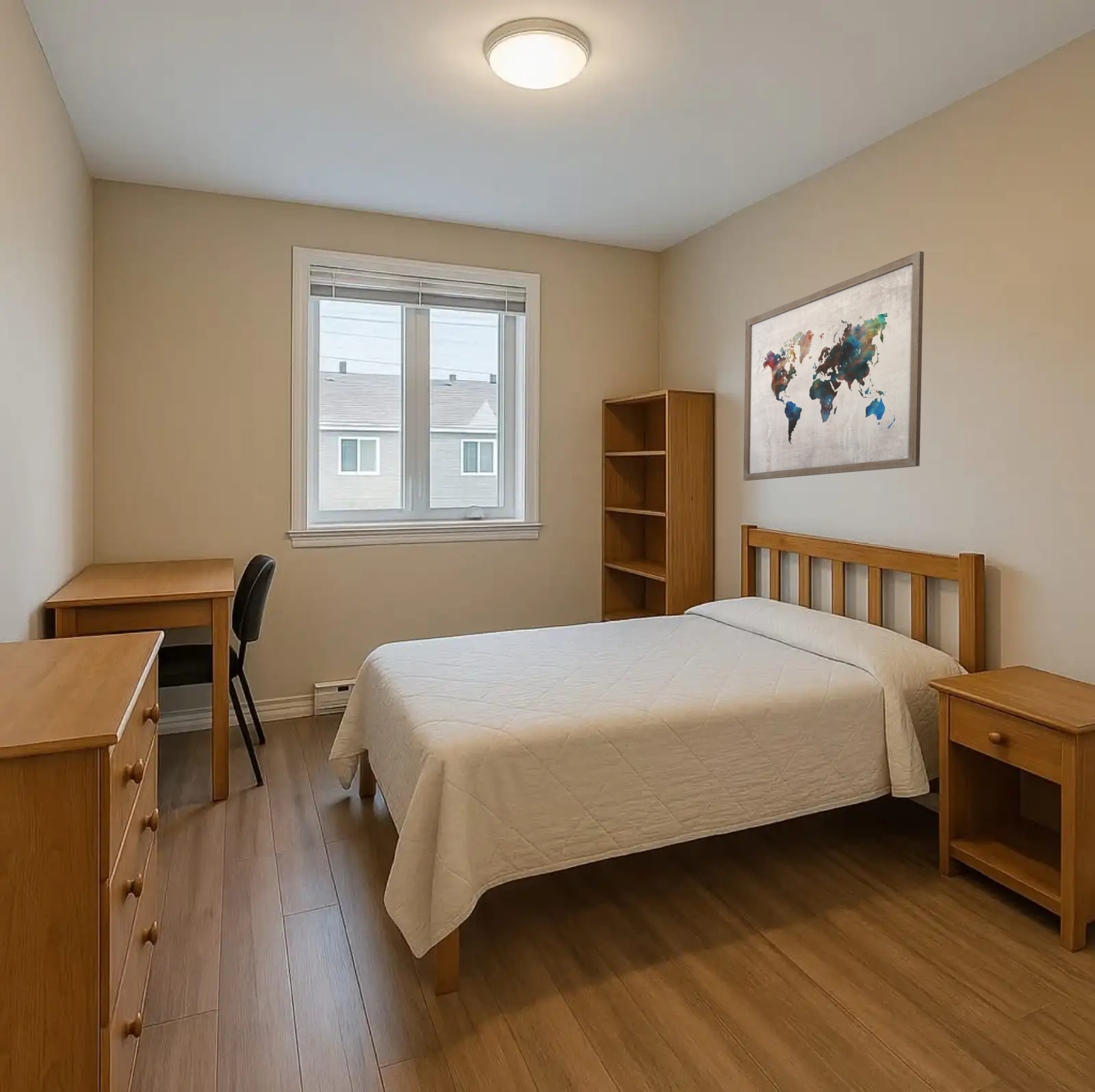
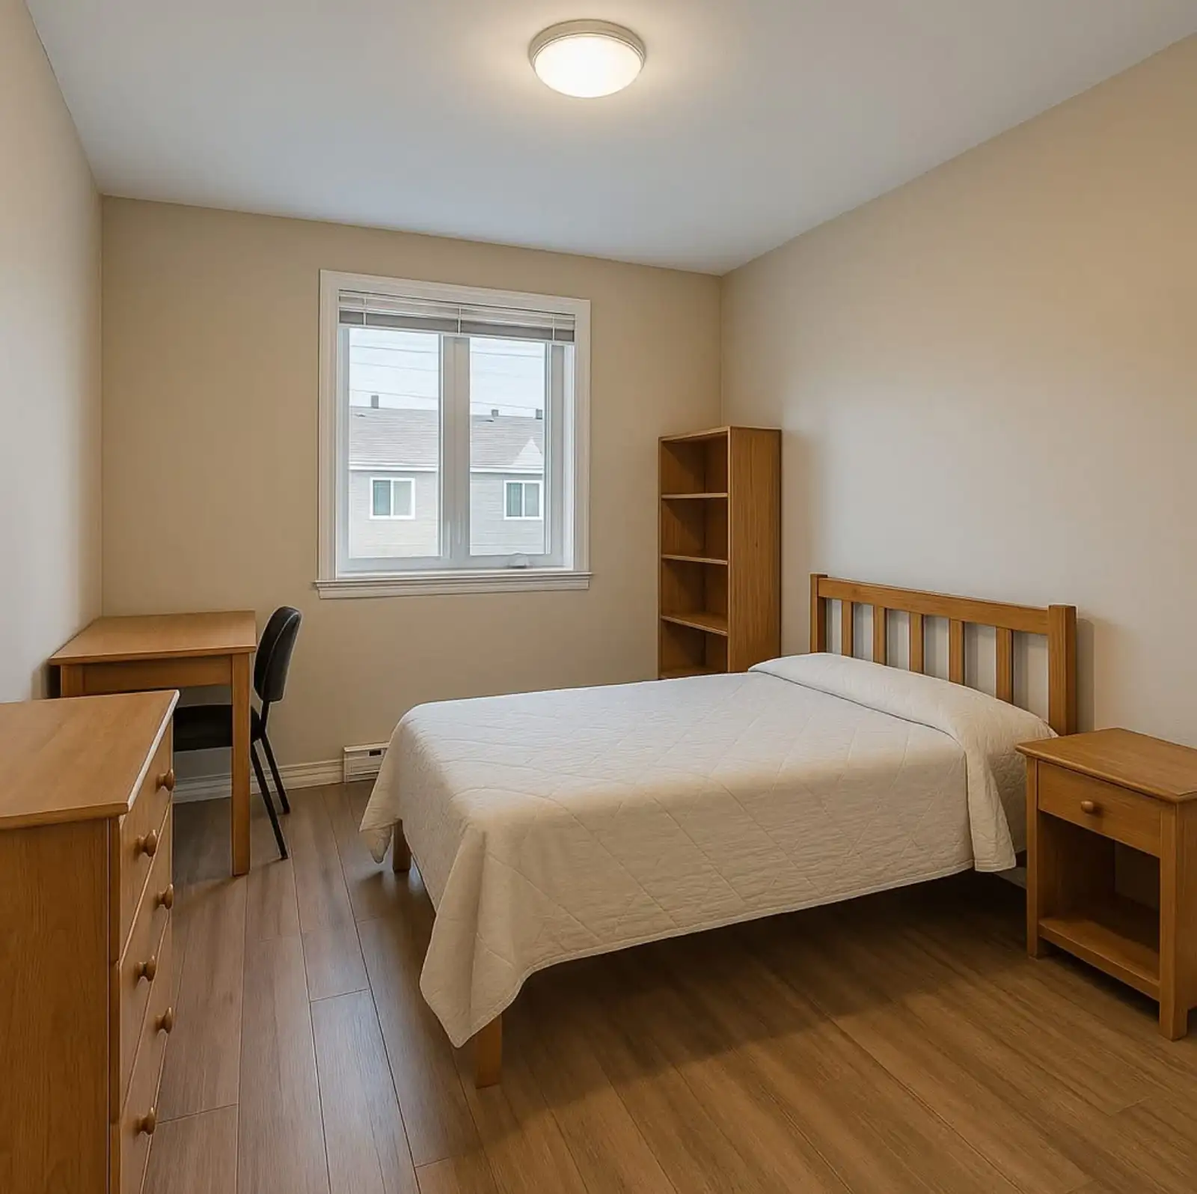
- wall art [743,251,925,481]
